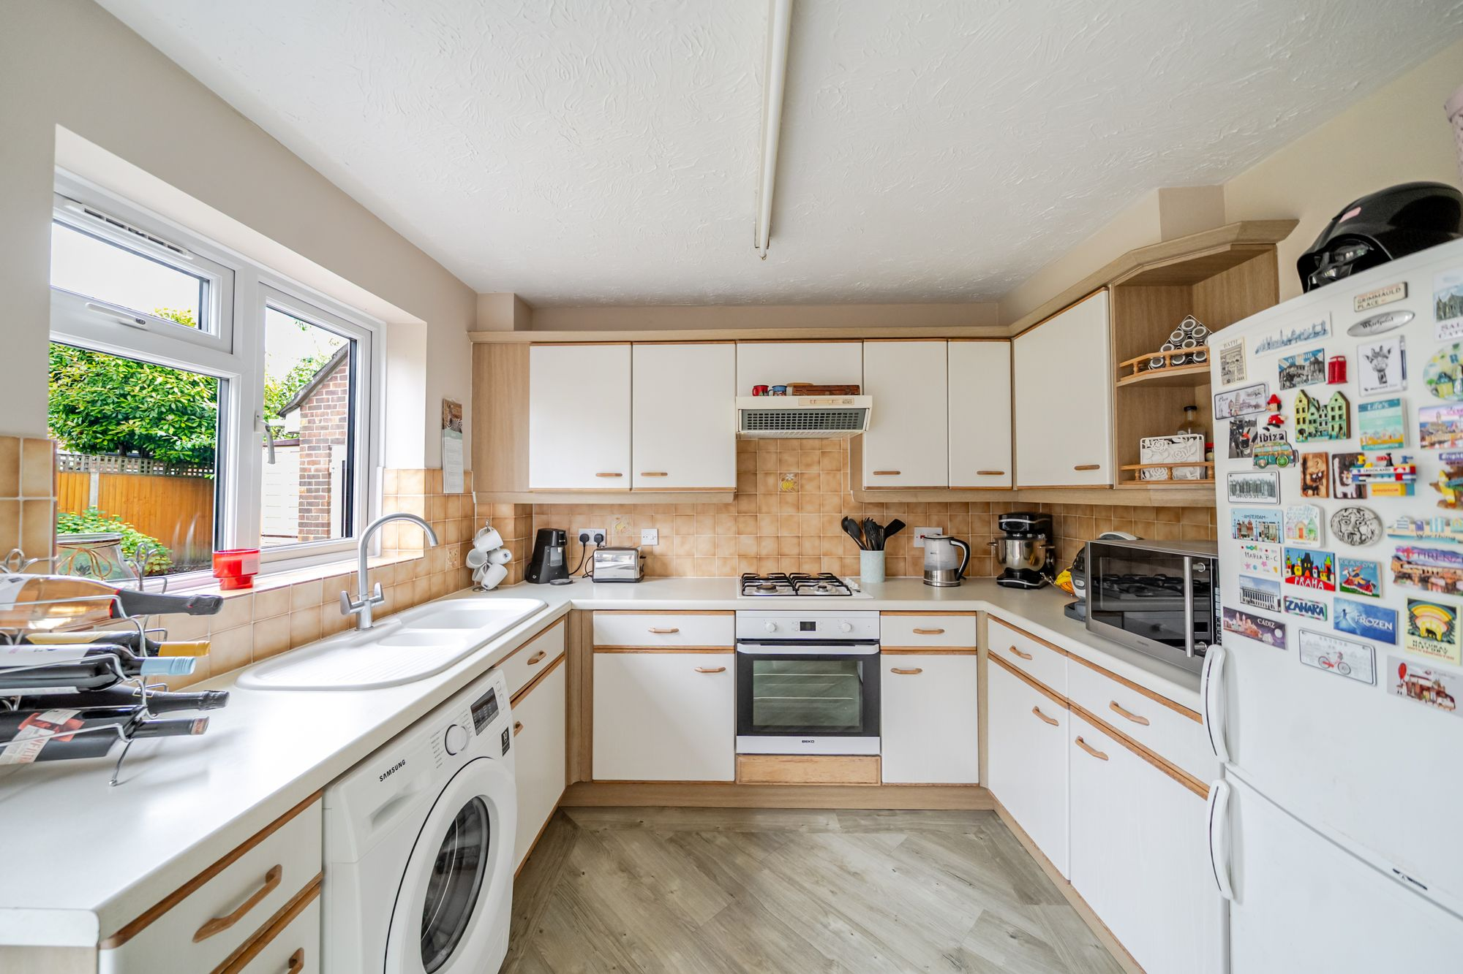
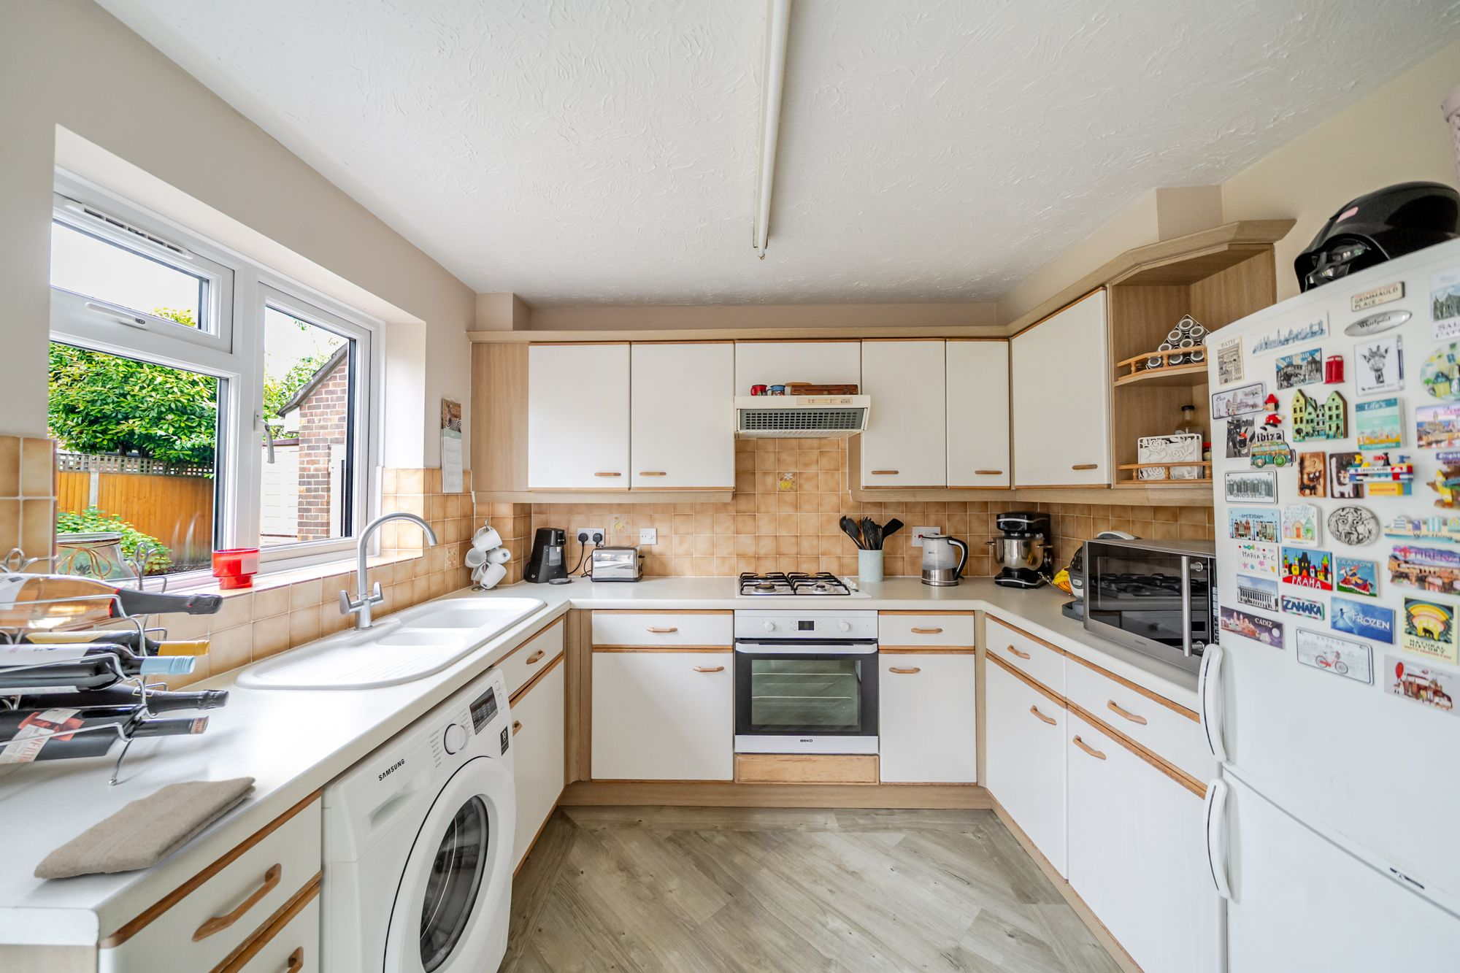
+ washcloth [33,776,256,881]
